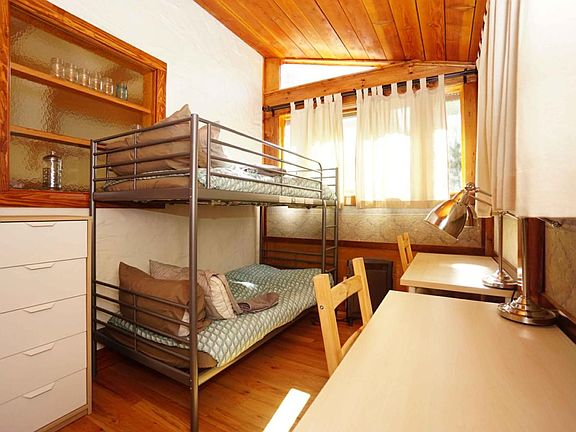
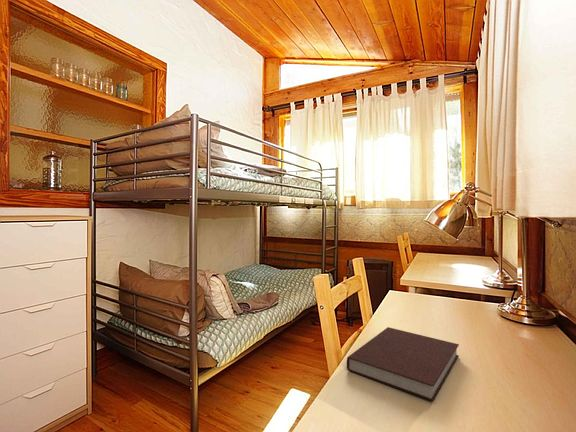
+ notebook [346,326,460,402]
